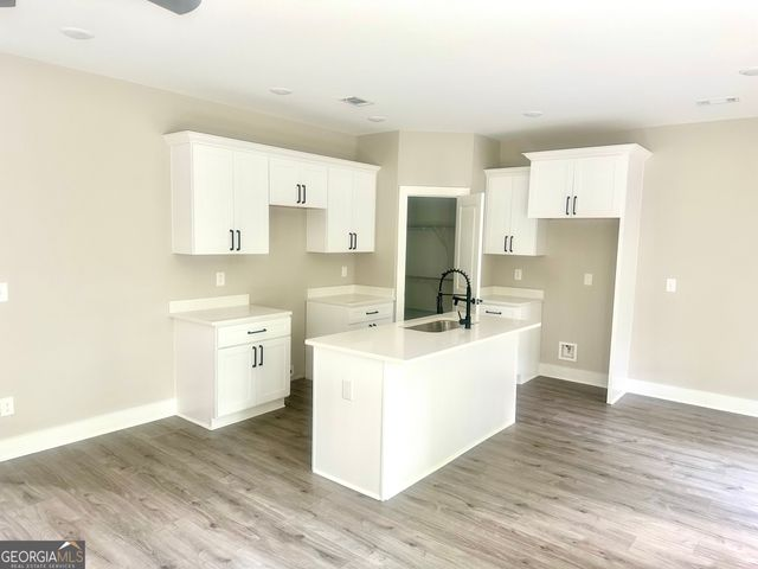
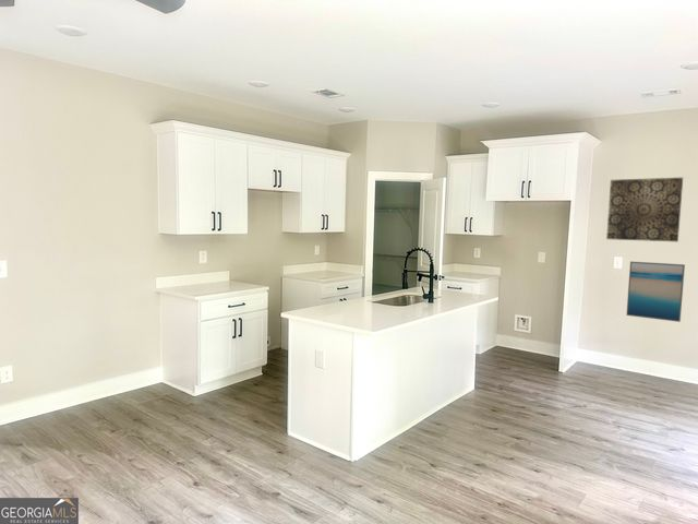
+ wall art [605,177,684,242]
+ wall art [625,260,686,323]
